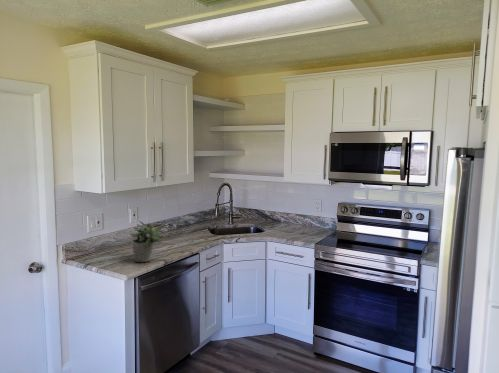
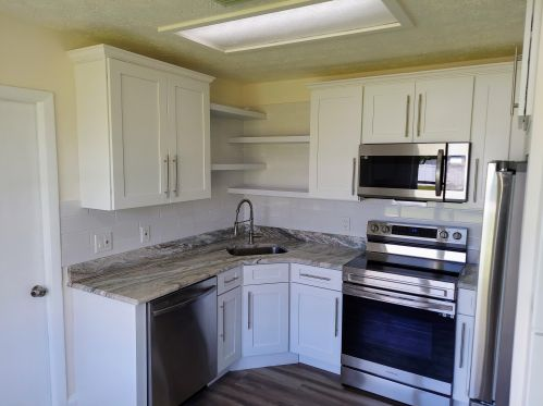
- potted plant [129,220,164,263]
